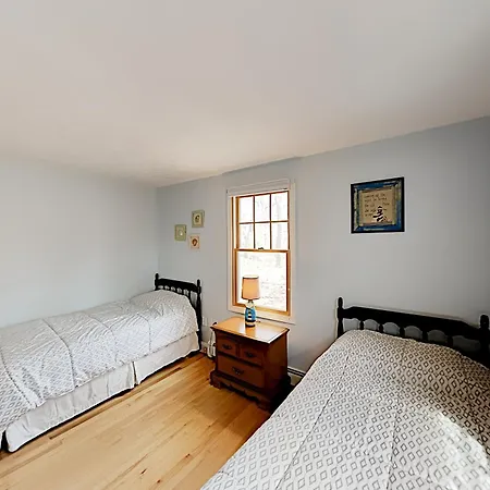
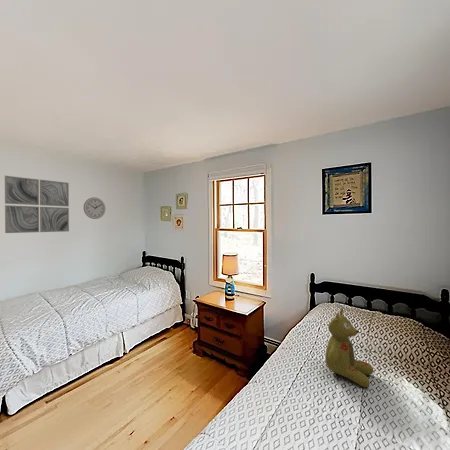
+ wall clock [83,196,107,220]
+ wall art [4,174,70,234]
+ stuffed bear [324,307,374,388]
